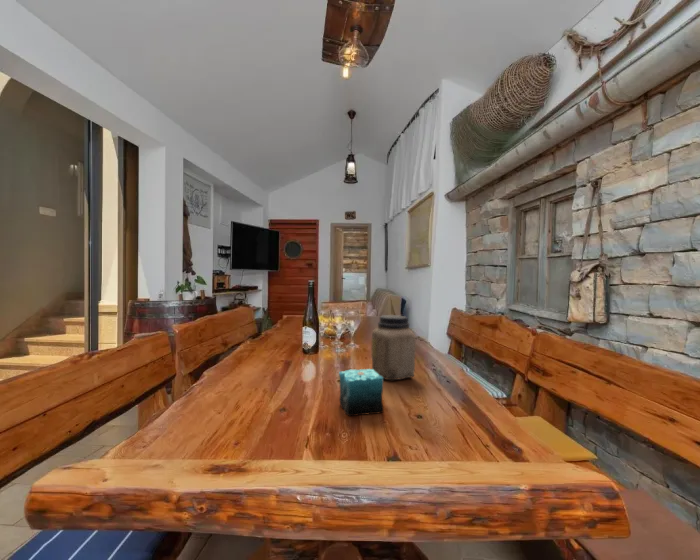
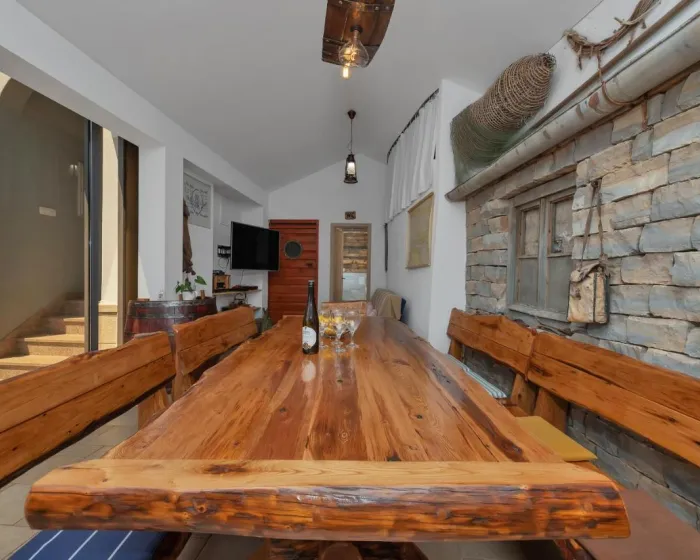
- jar [370,314,417,381]
- candle [338,363,385,417]
